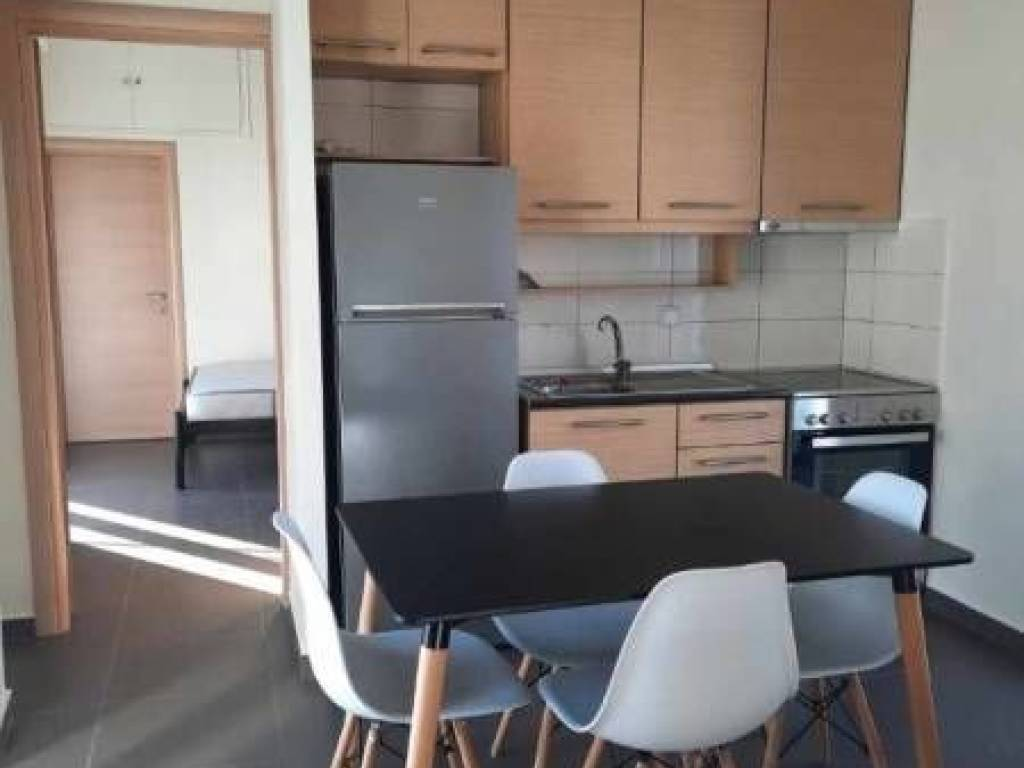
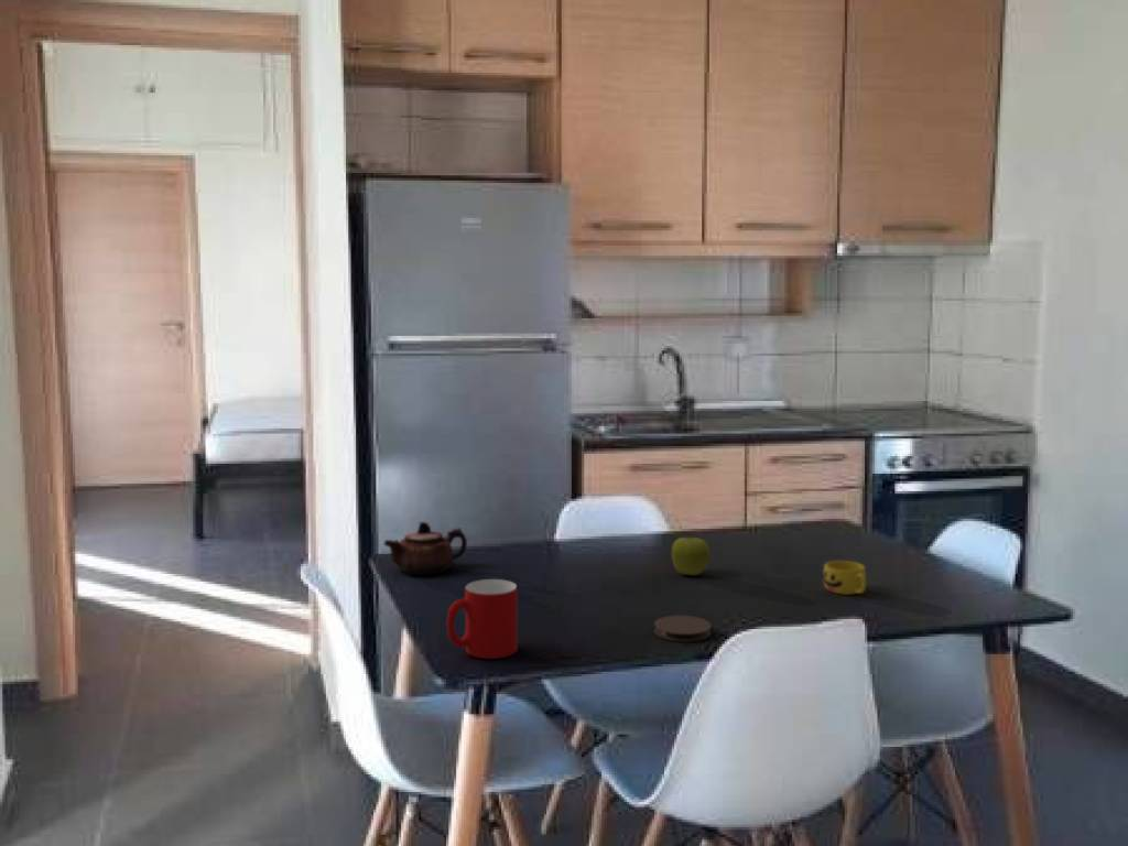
+ cup [446,578,519,660]
+ coaster [653,615,713,643]
+ cup [822,560,867,596]
+ teapot [383,521,468,577]
+ fruit [671,534,711,576]
